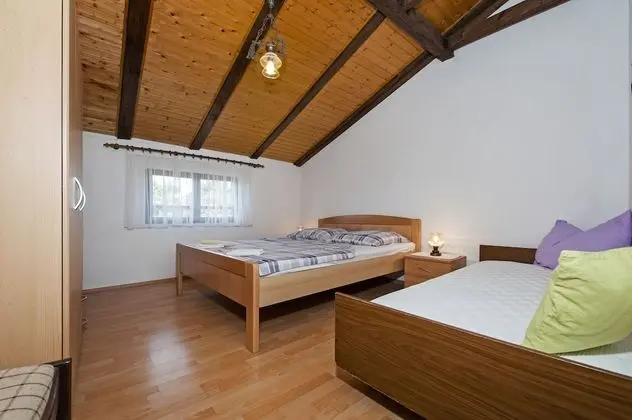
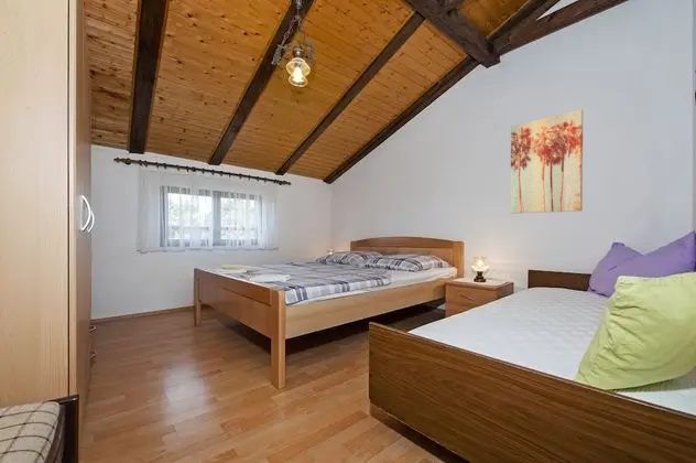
+ wall art [509,108,584,215]
